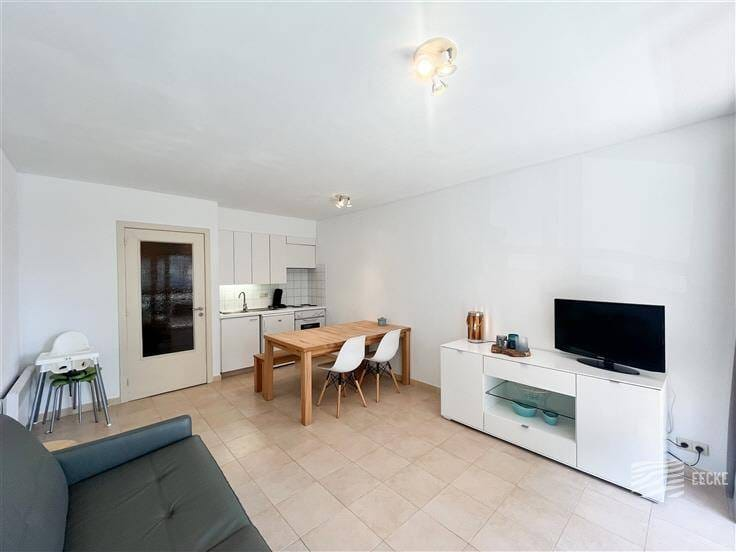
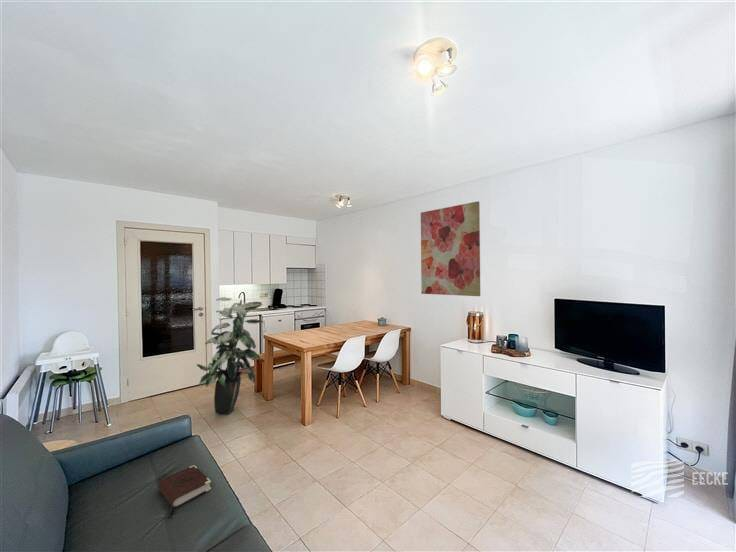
+ indoor plant [196,296,265,415]
+ wall art [420,200,481,297]
+ book [157,464,212,509]
